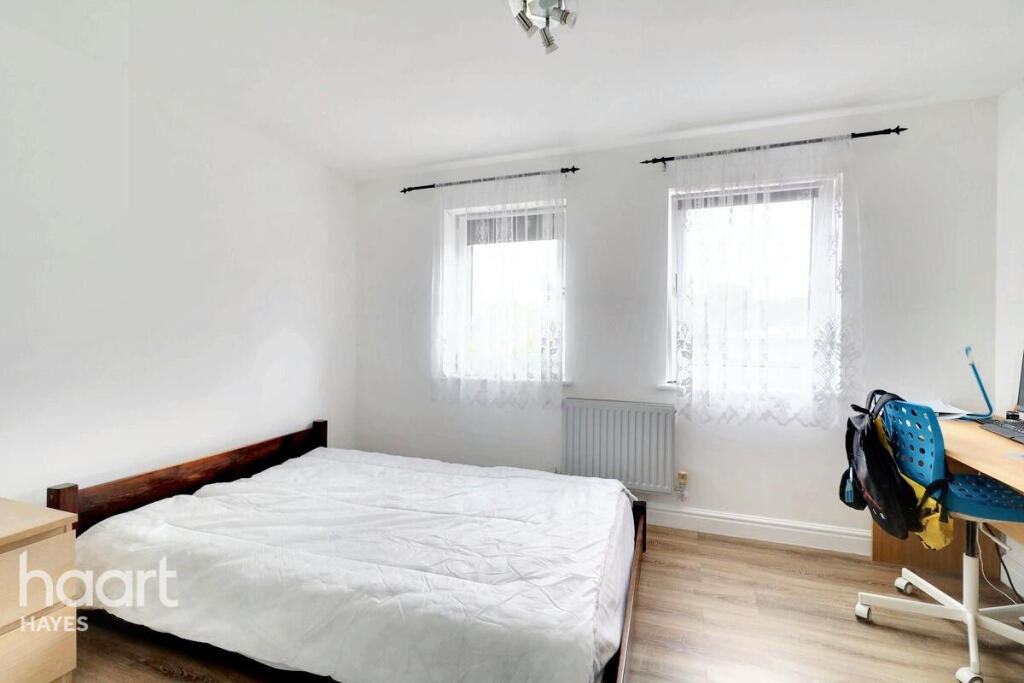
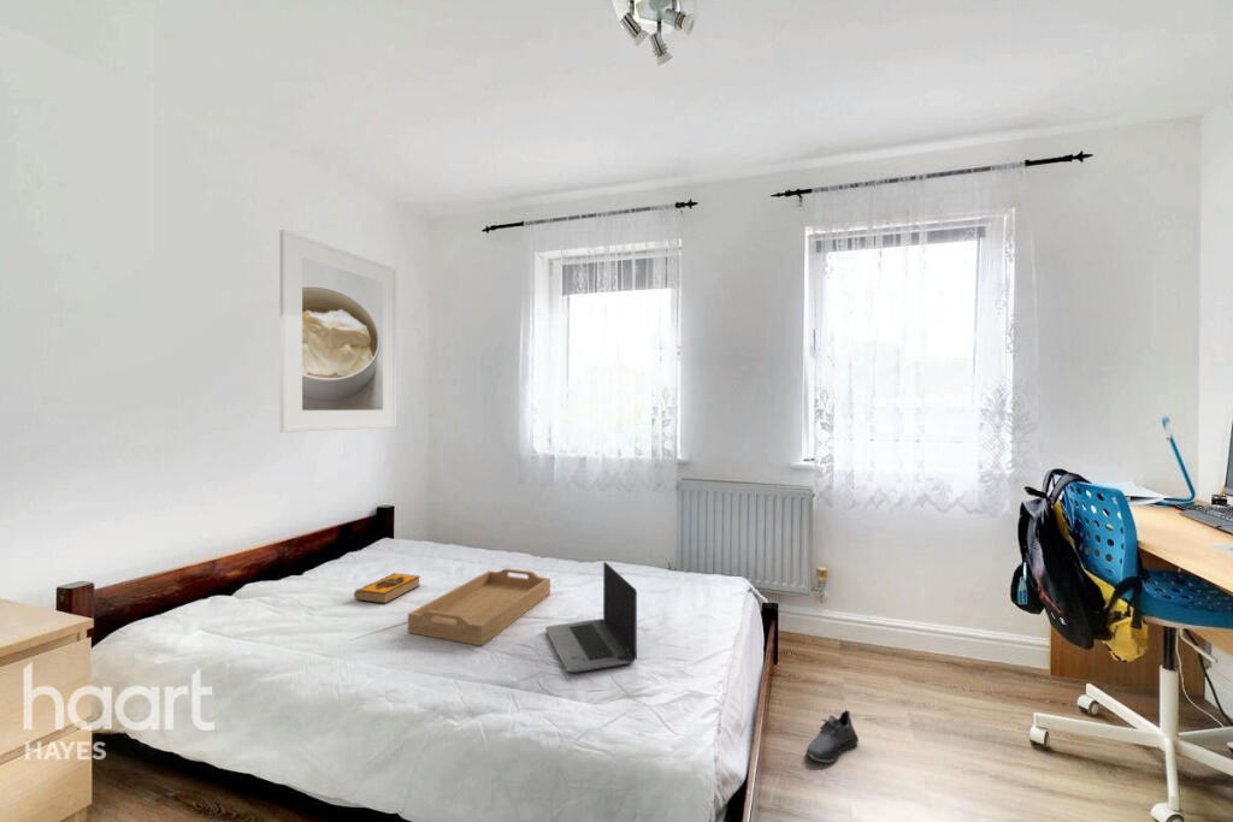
+ serving tray [407,567,551,647]
+ hardback book [353,572,421,605]
+ shoe [806,709,860,763]
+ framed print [278,229,397,433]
+ laptop computer [544,561,638,674]
